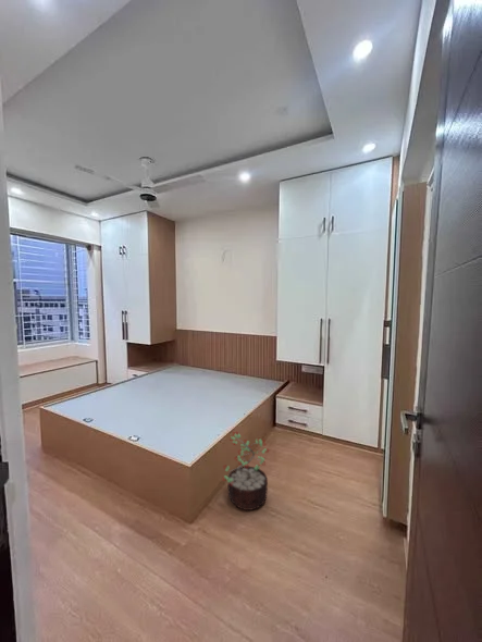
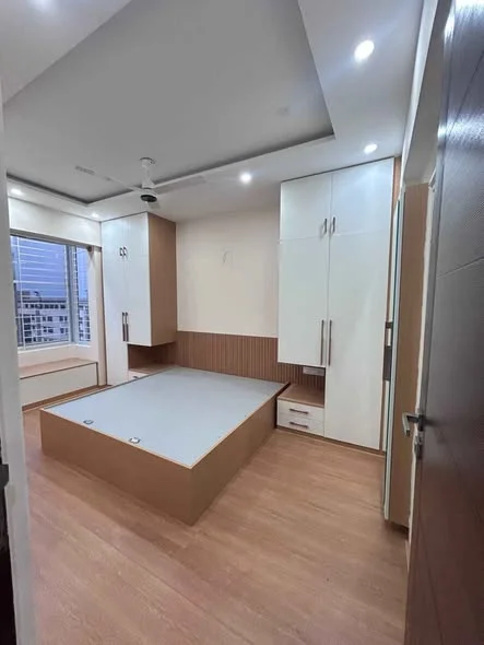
- decorative plant [222,430,271,511]
